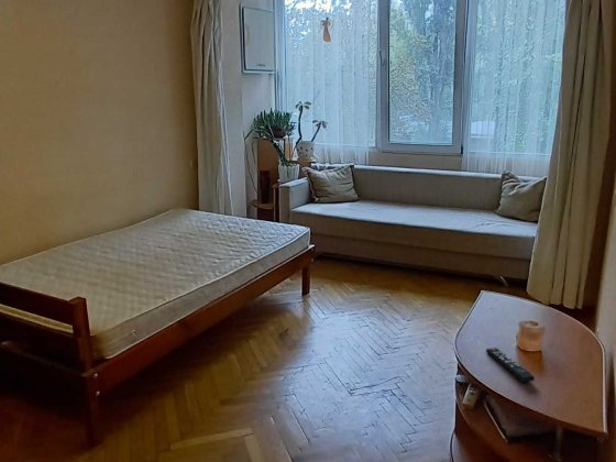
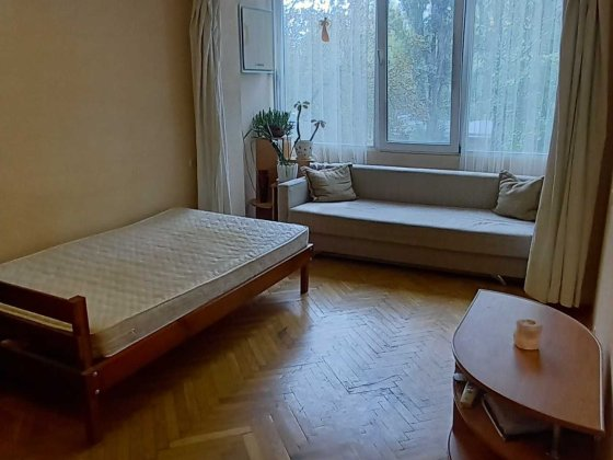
- remote control [485,346,536,383]
